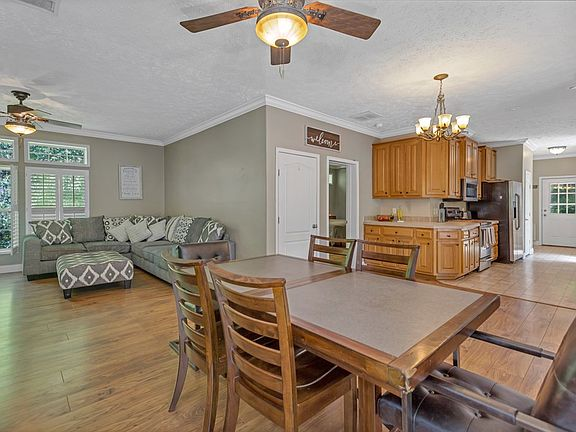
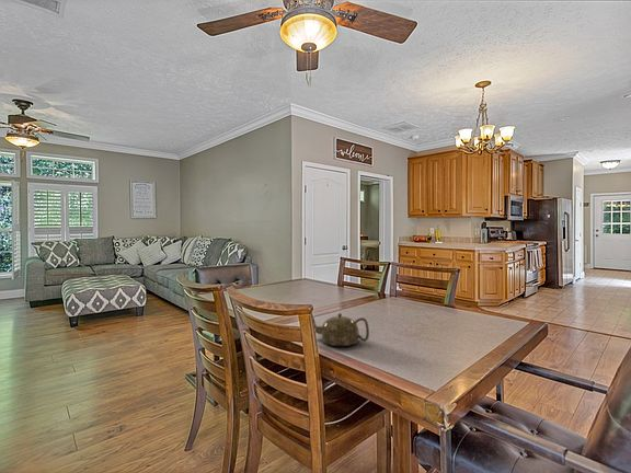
+ teapot [312,312,370,347]
